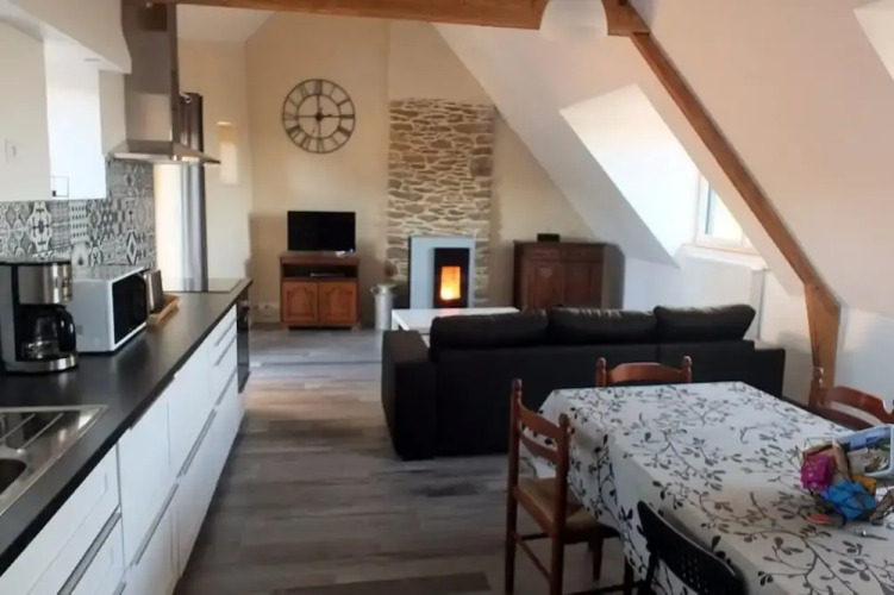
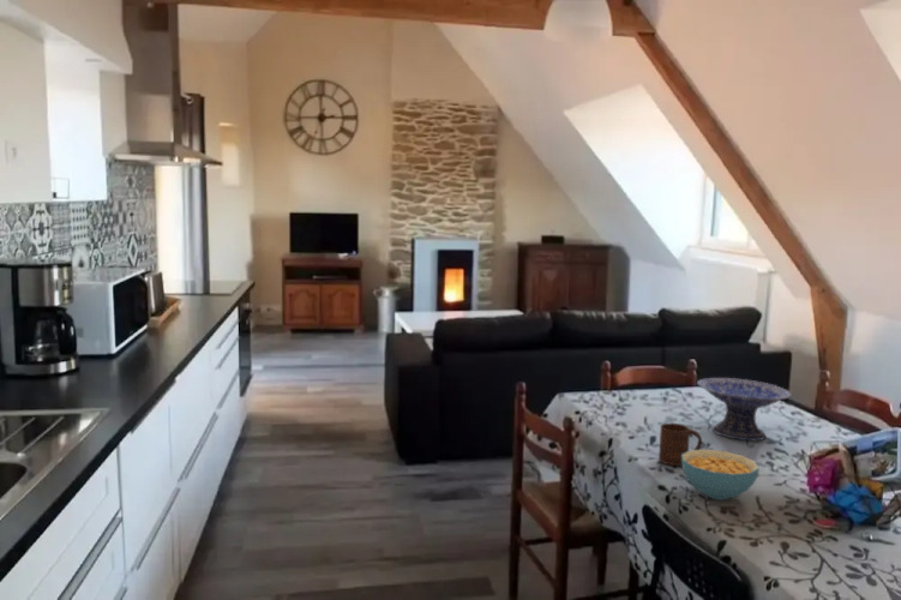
+ cereal bowl [681,449,761,502]
+ cup [657,422,703,467]
+ decorative bowl [696,377,793,442]
